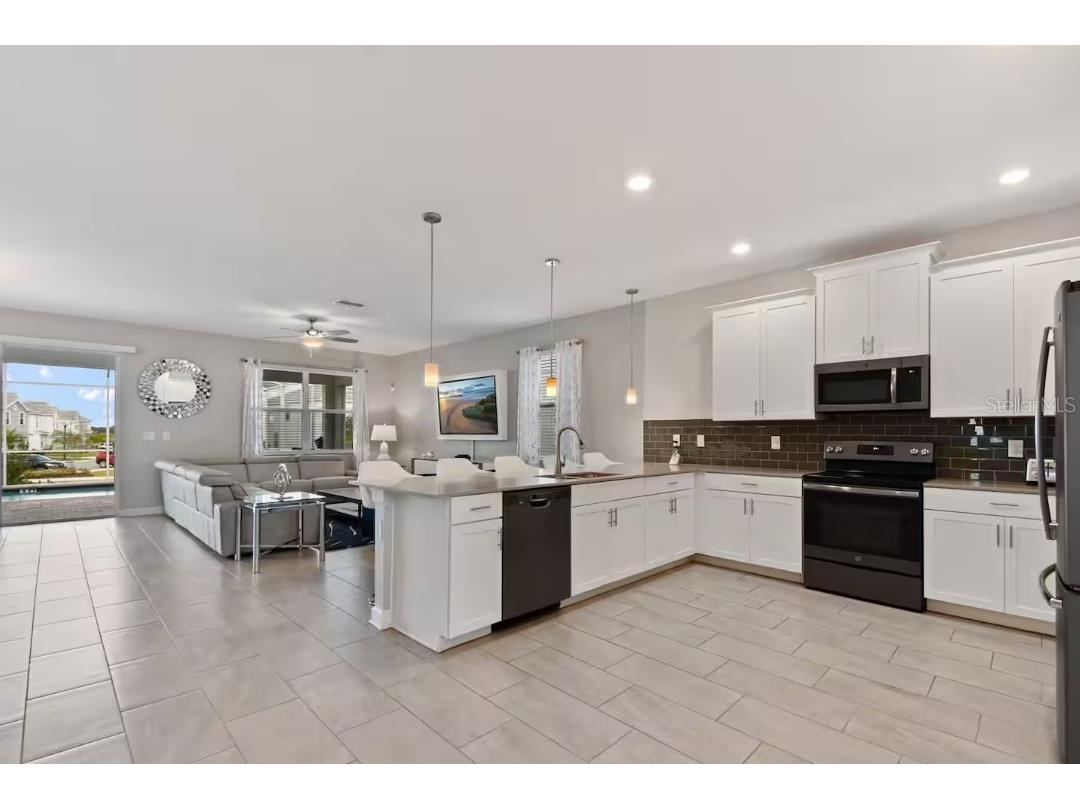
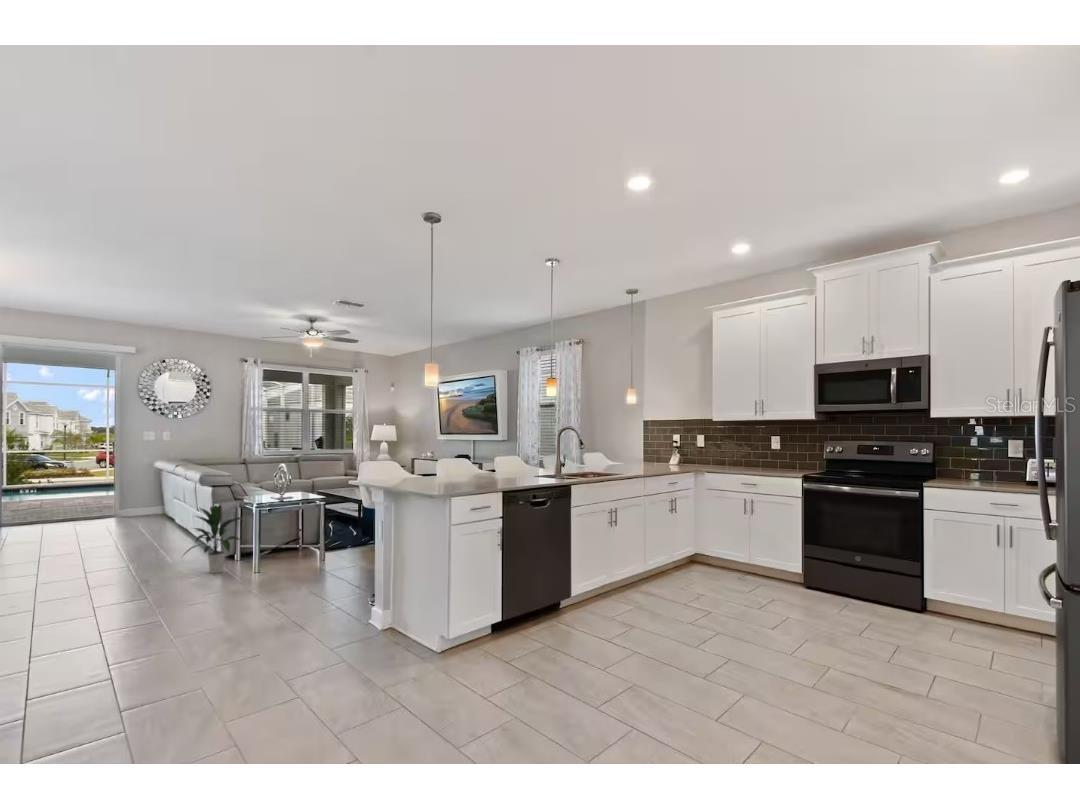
+ indoor plant [181,502,243,575]
